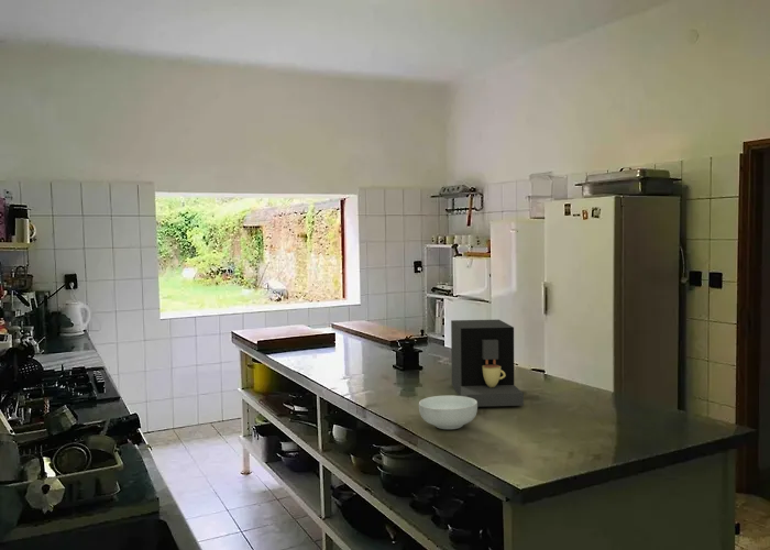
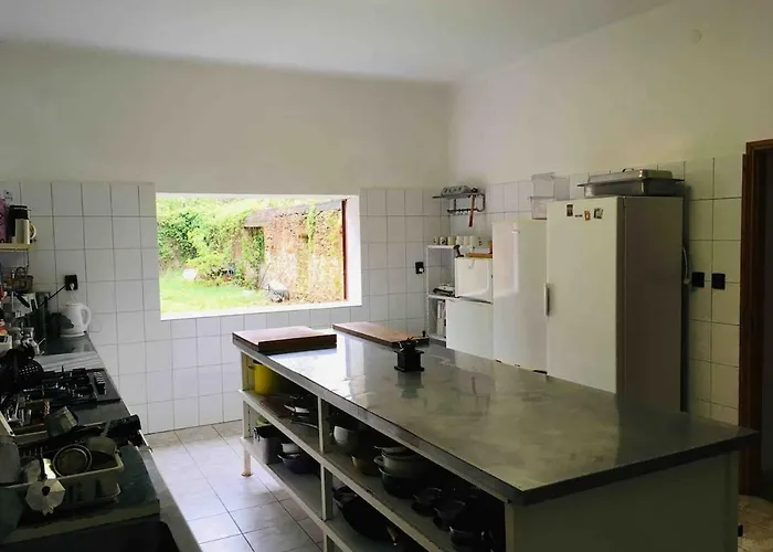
- coffee maker [450,319,525,407]
- cereal bowl [418,395,479,430]
